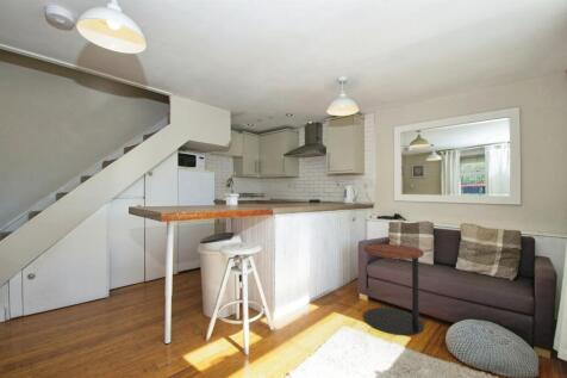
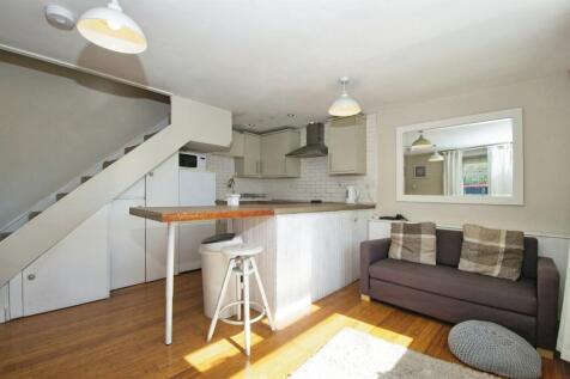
- side table [363,243,425,336]
